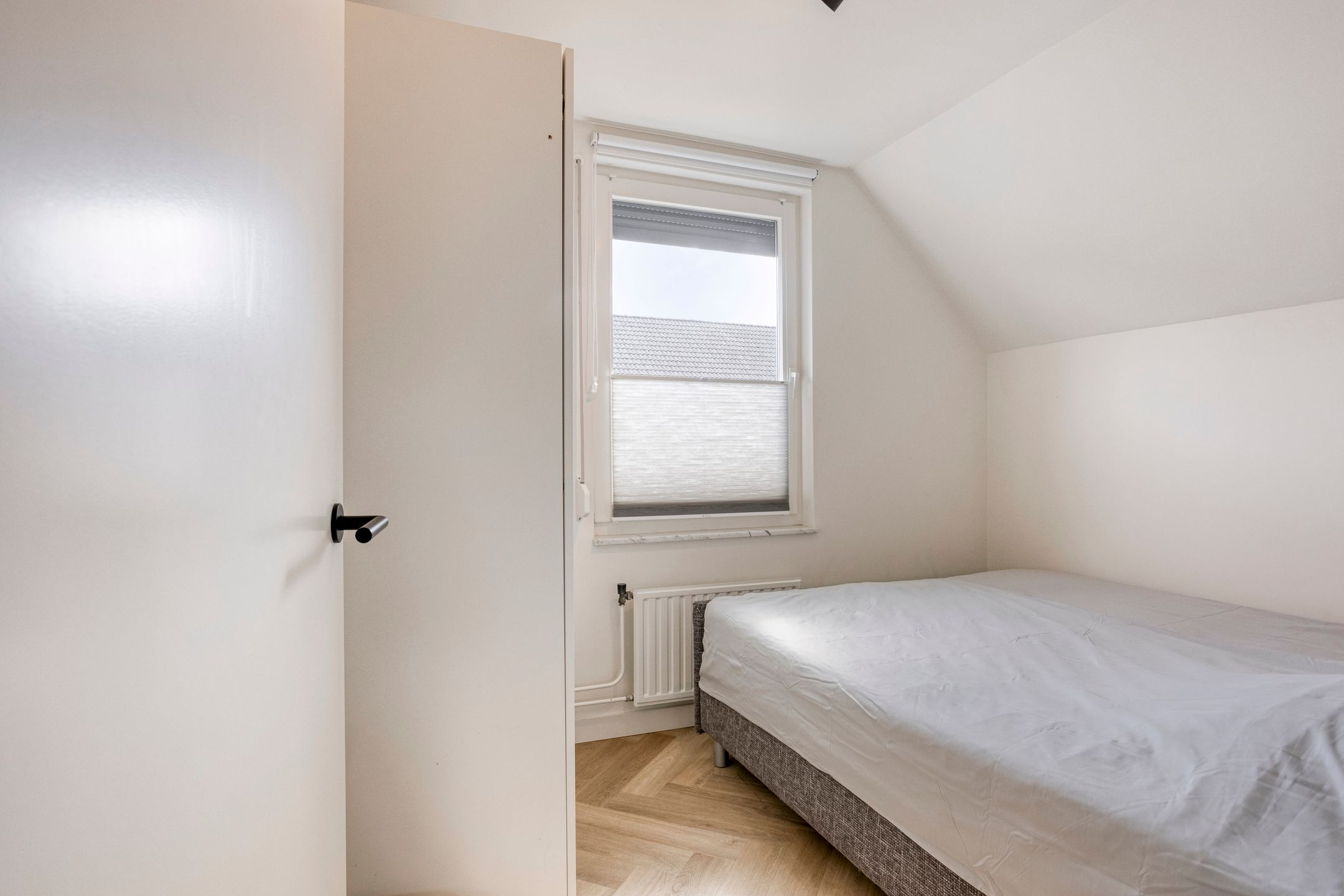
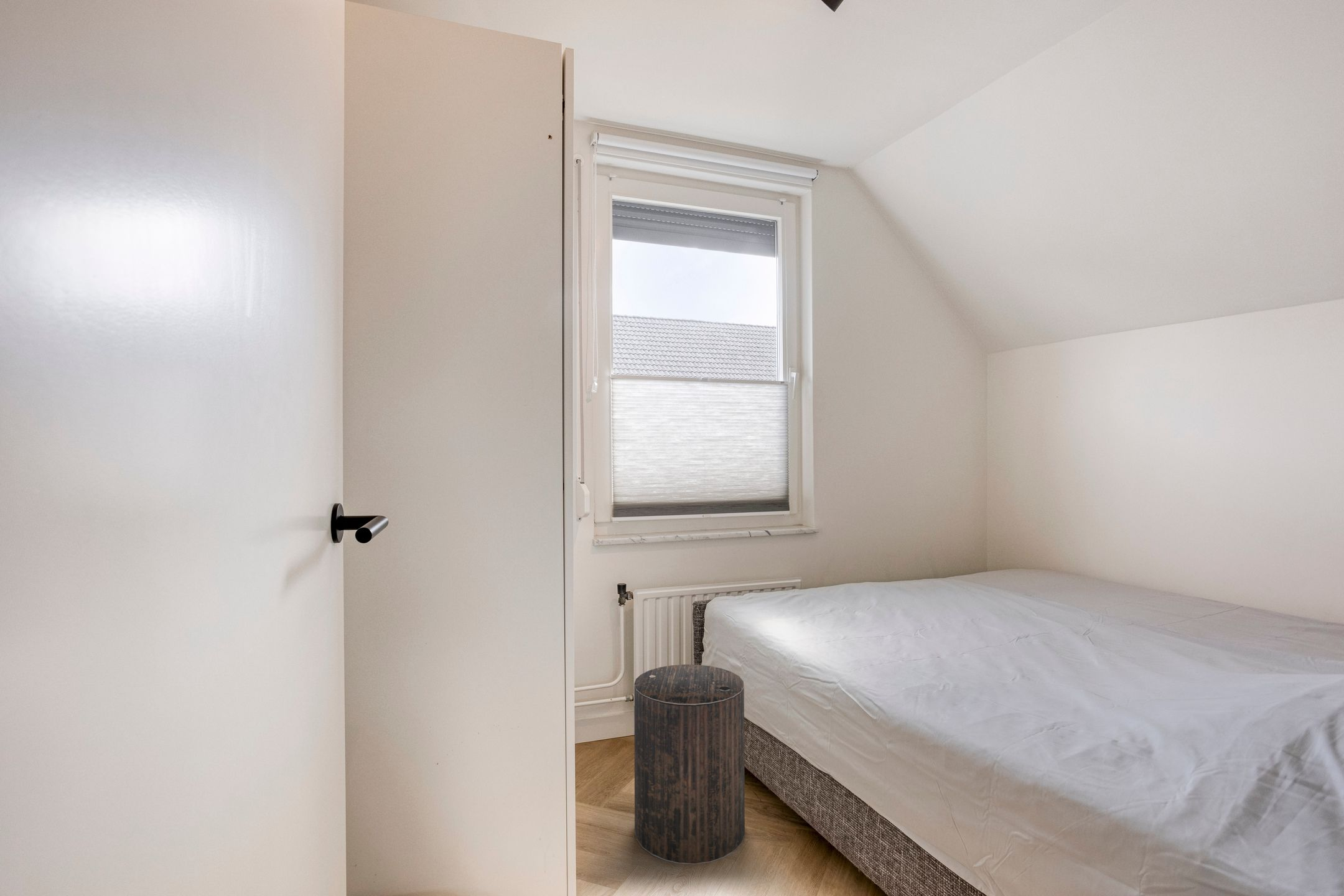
+ stool [633,664,745,865]
